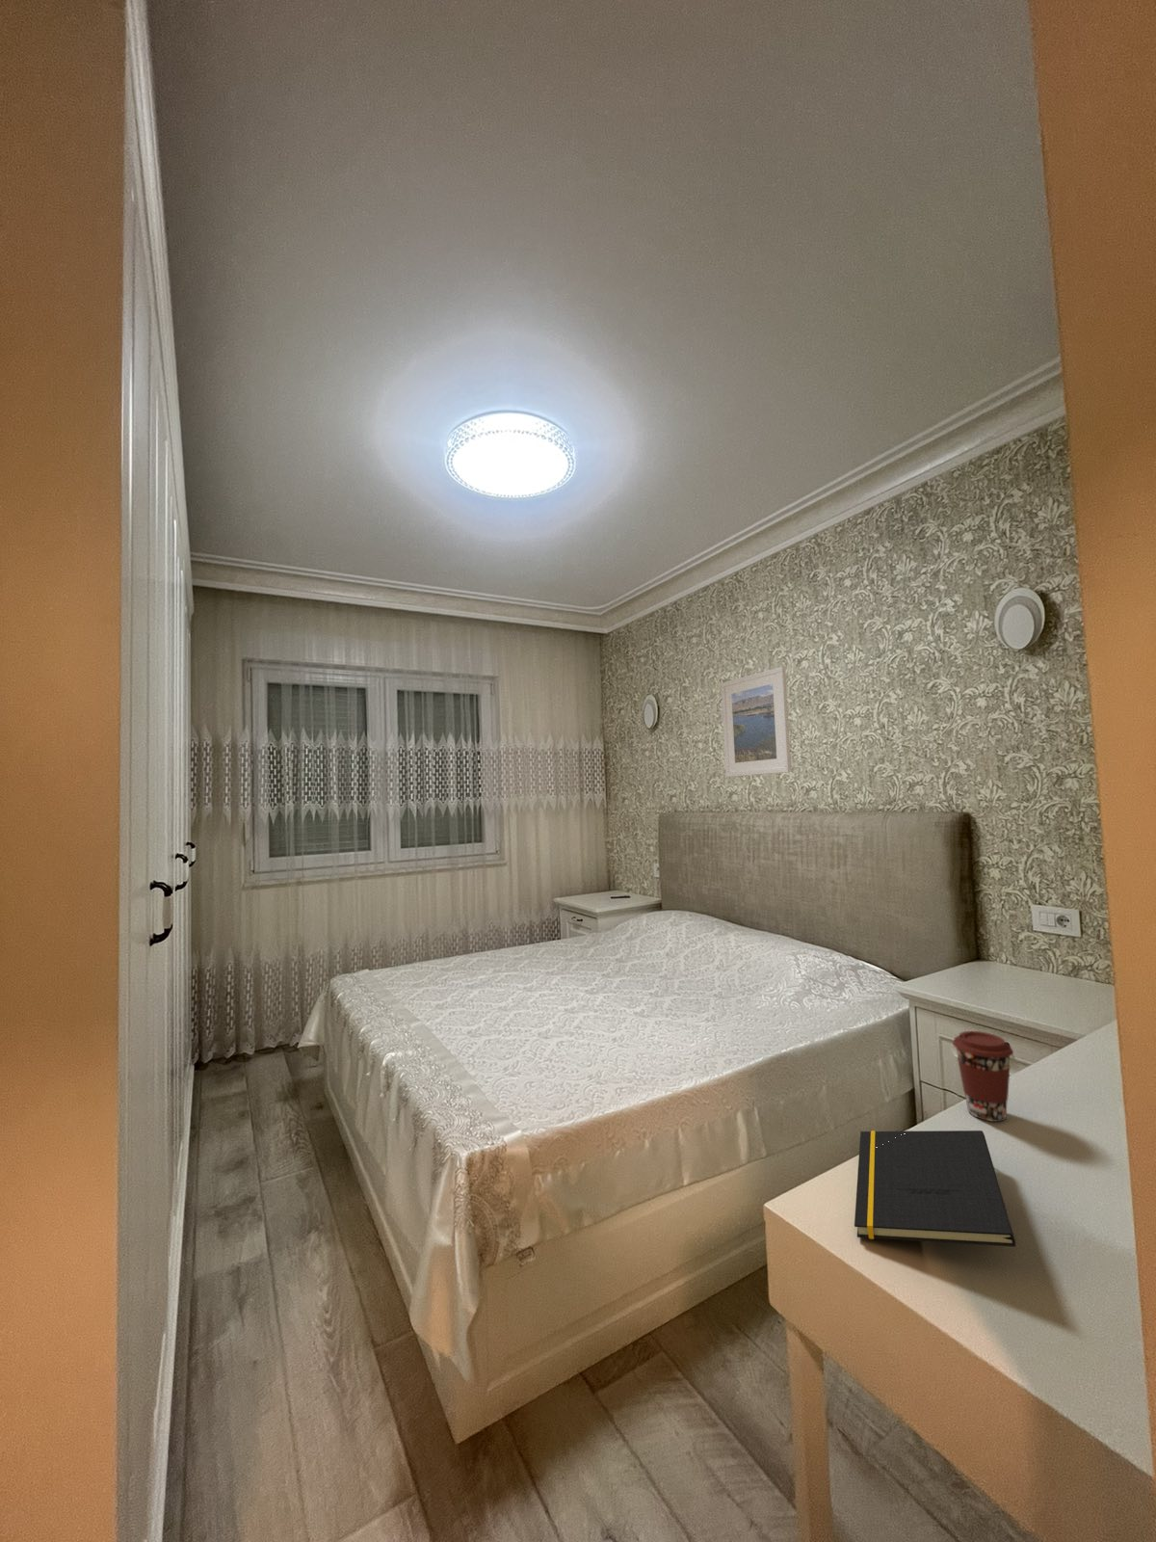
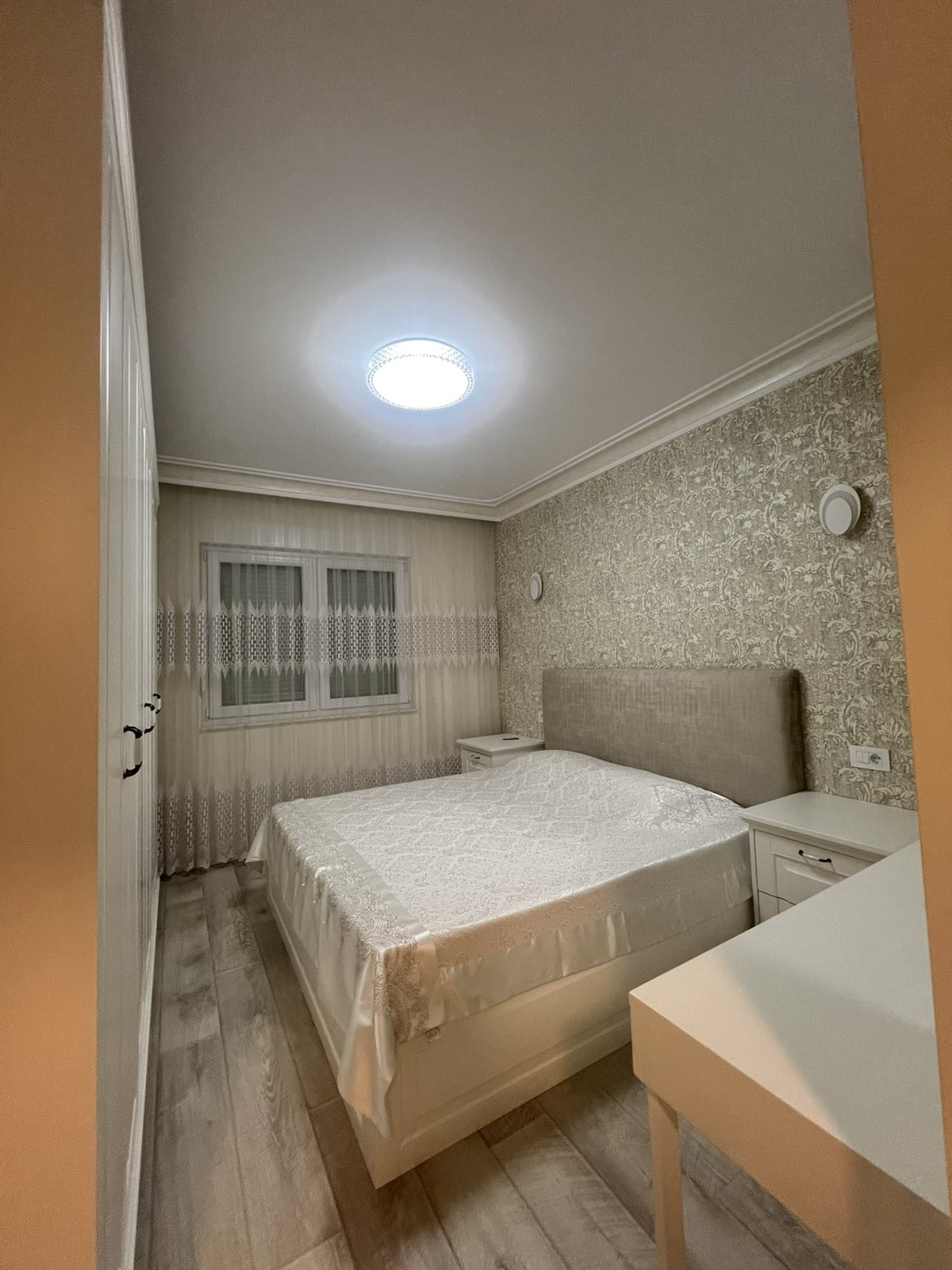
- notepad [854,1129,1016,1248]
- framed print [720,665,792,778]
- coffee cup [952,1031,1014,1123]
